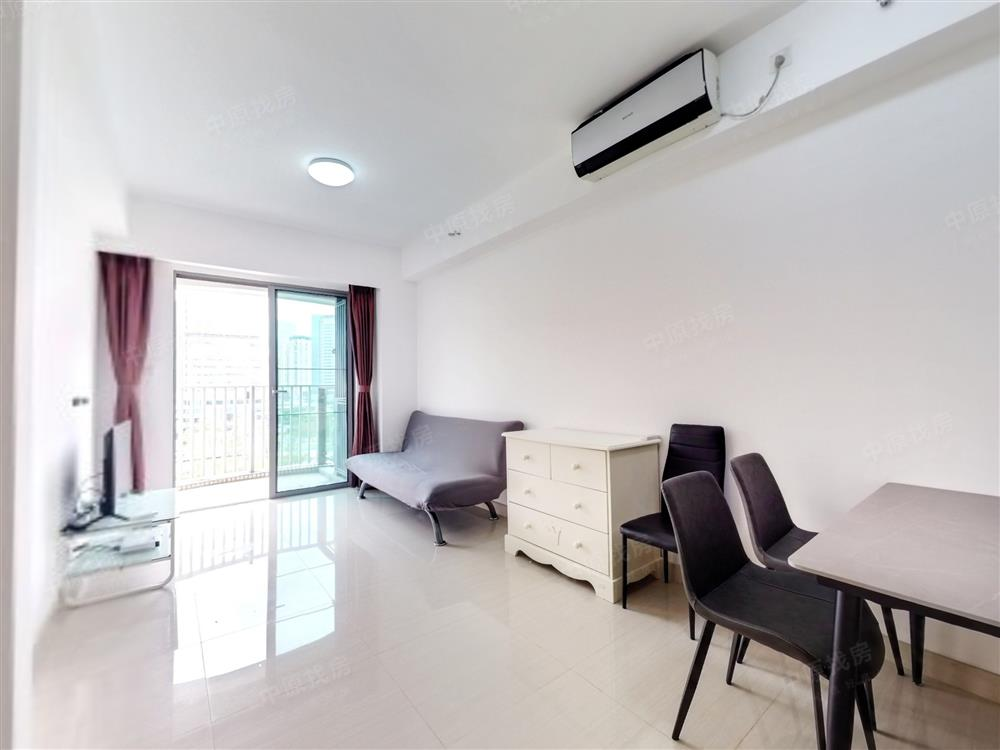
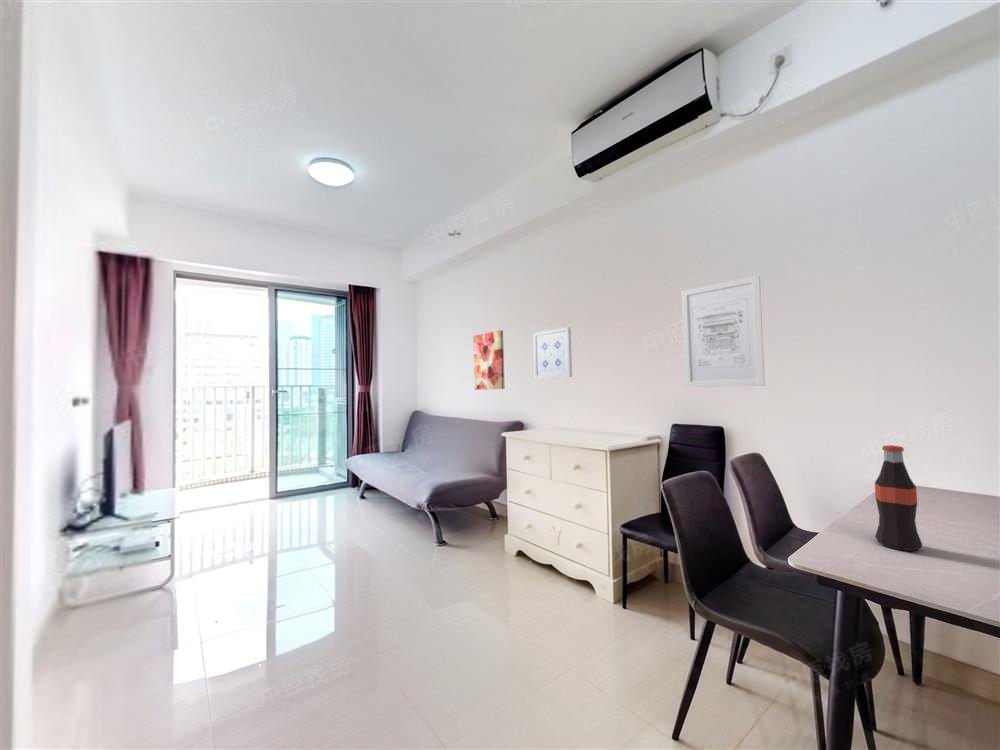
+ wall art [680,274,766,388]
+ bottle [874,444,924,552]
+ wall art [472,329,506,391]
+ wall art [532,326,573,380]
